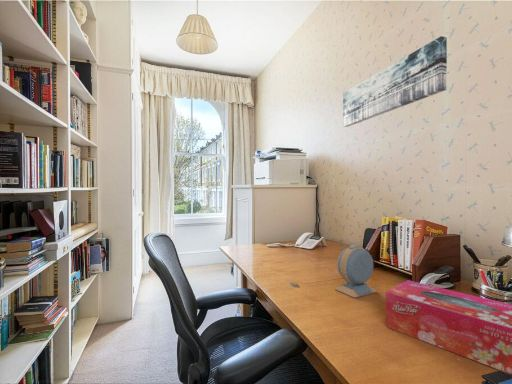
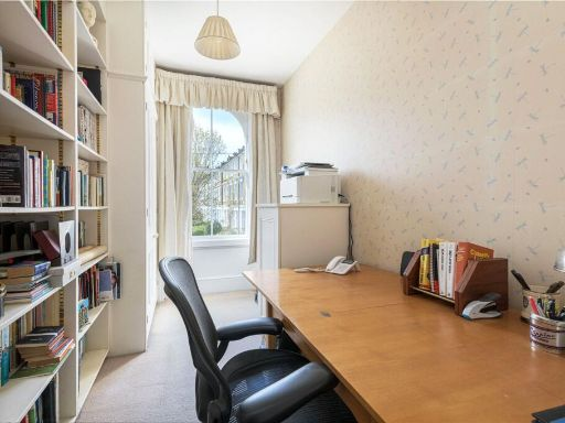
- tissue box [385,279,512,376]
- alarm clock [334,244,378,299]
- wall art [342,35,448,128]
